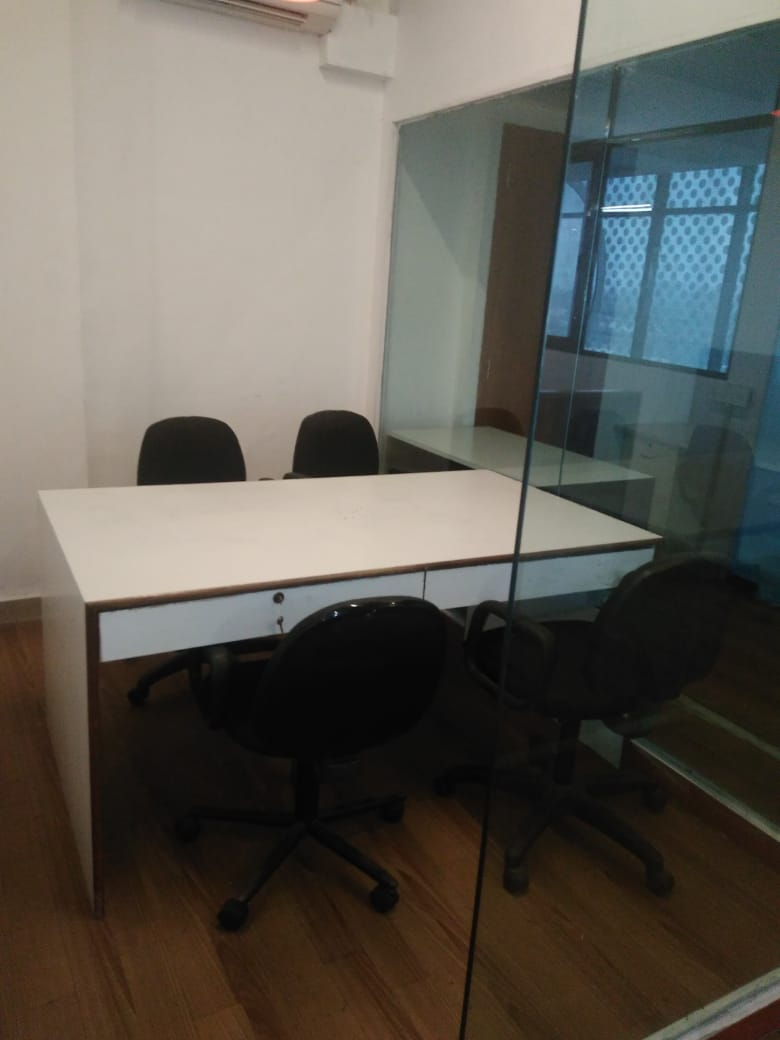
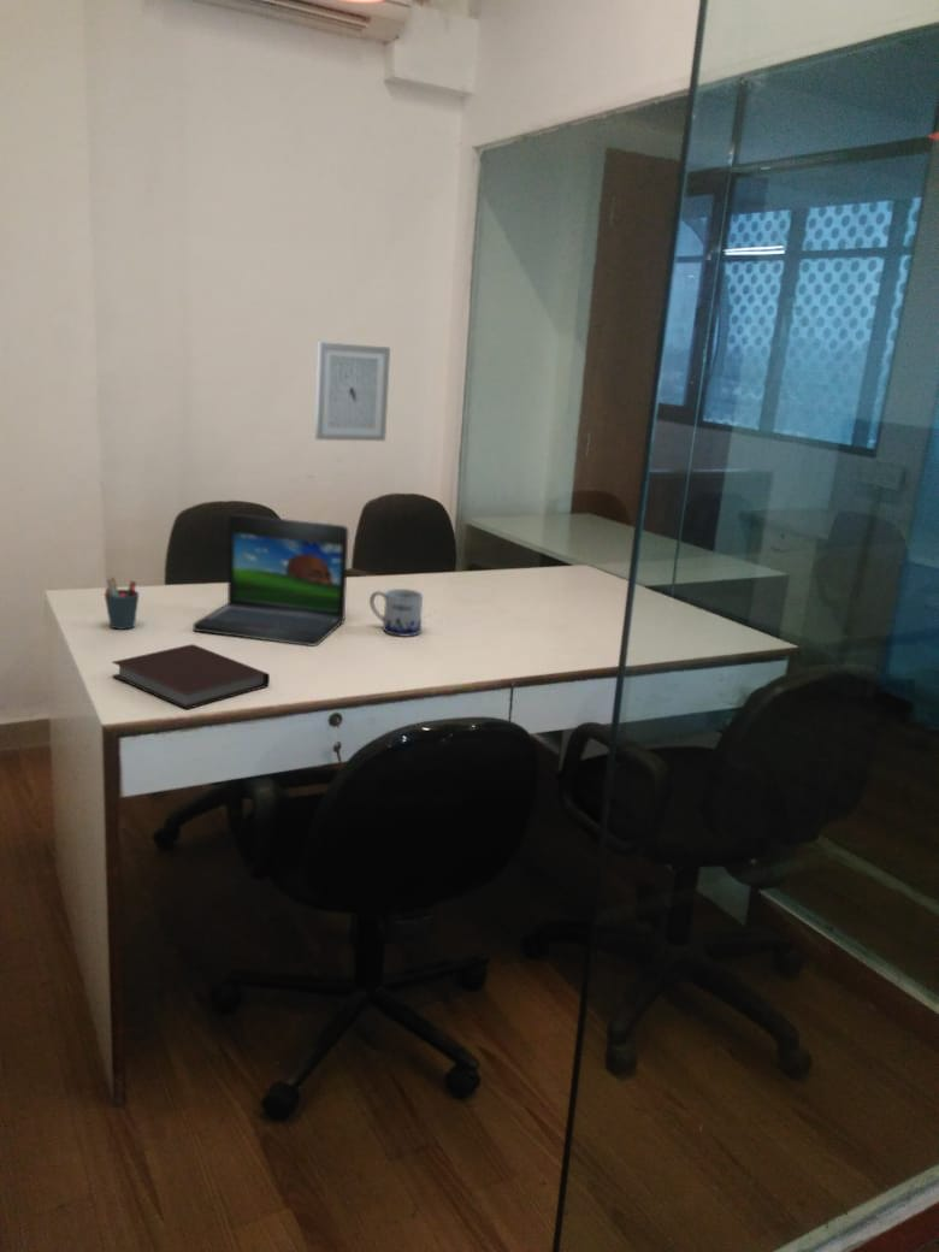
+ wall art [314,341,391,442]
+ mug [368,587,424,638]
+ laptop [191,513,349,648]
+ pen holder [104,577,140,631]
+ notebook [111,643,271,710]
